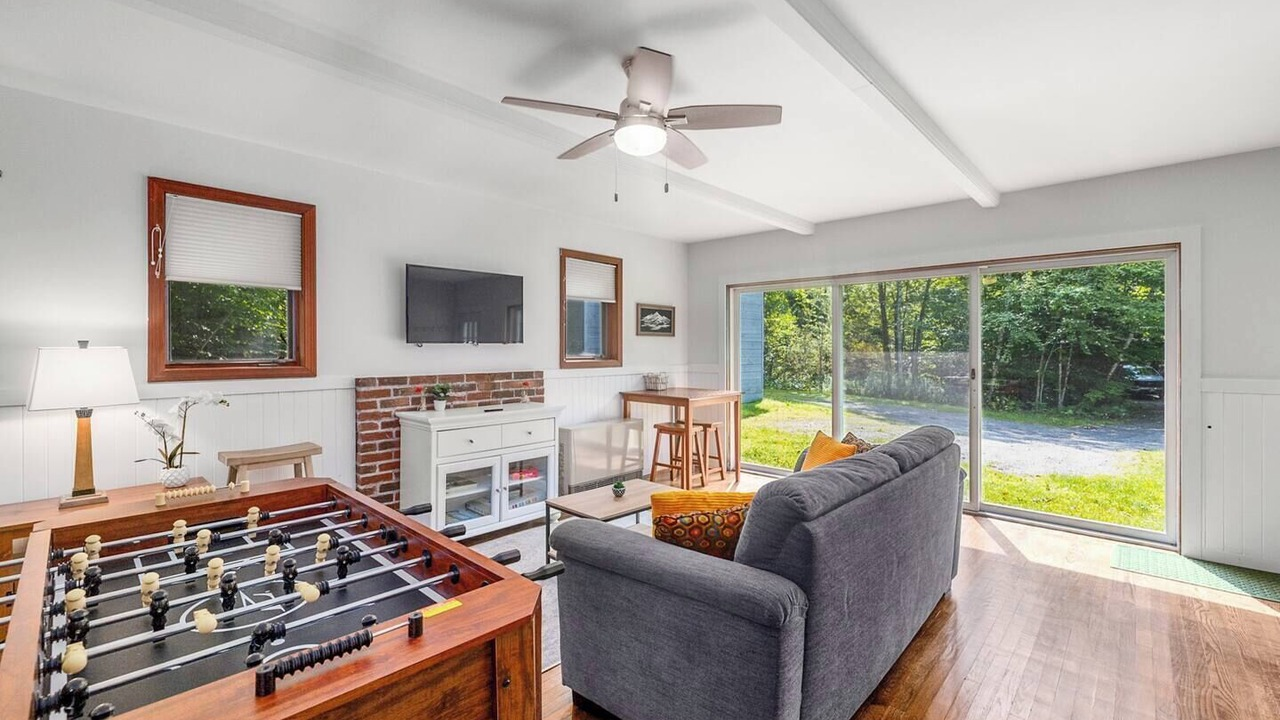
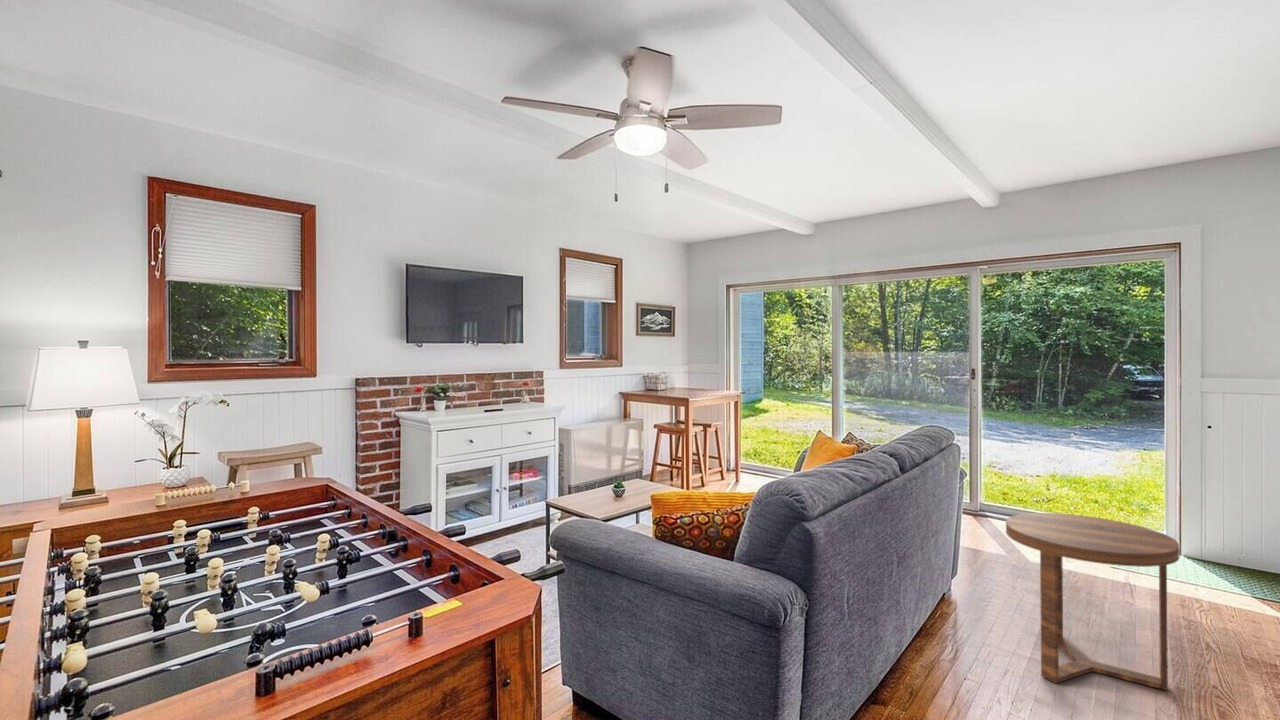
+ side table [1005,512,1180,691]
